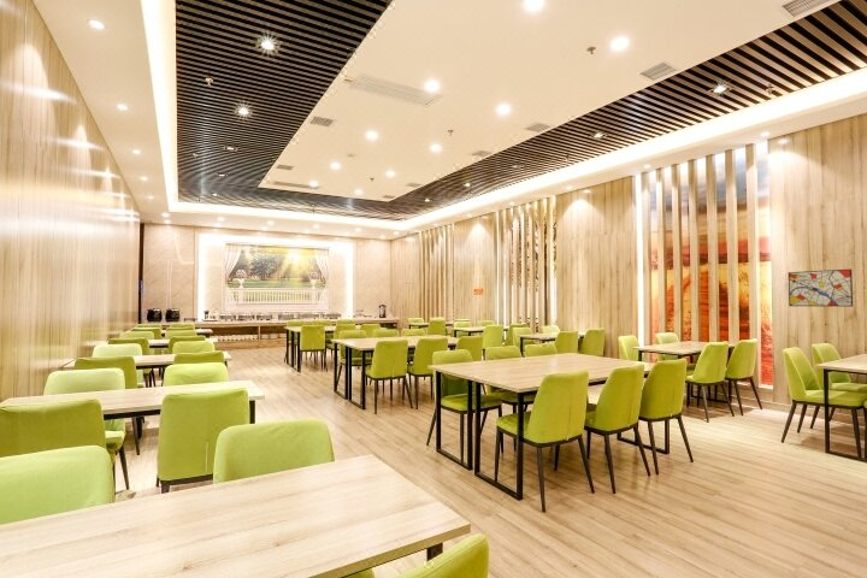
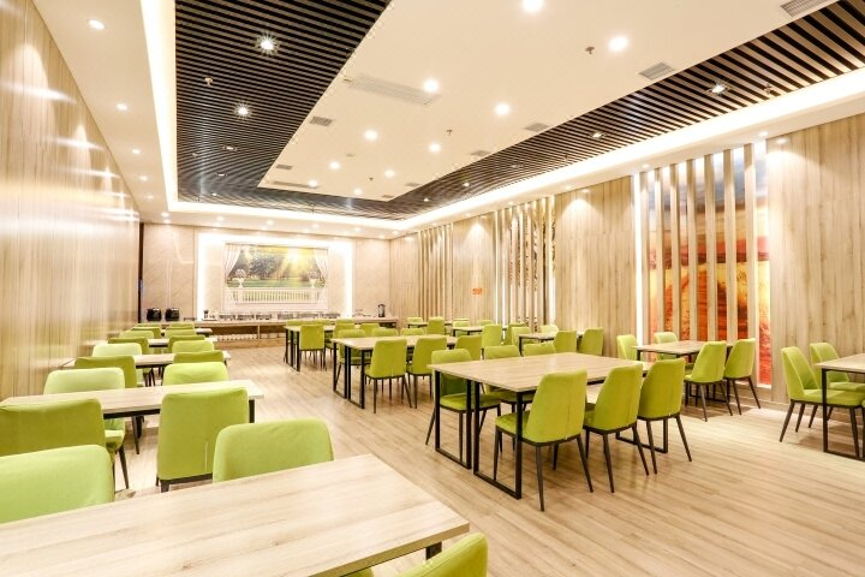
- wall art [788,269,854,307]
